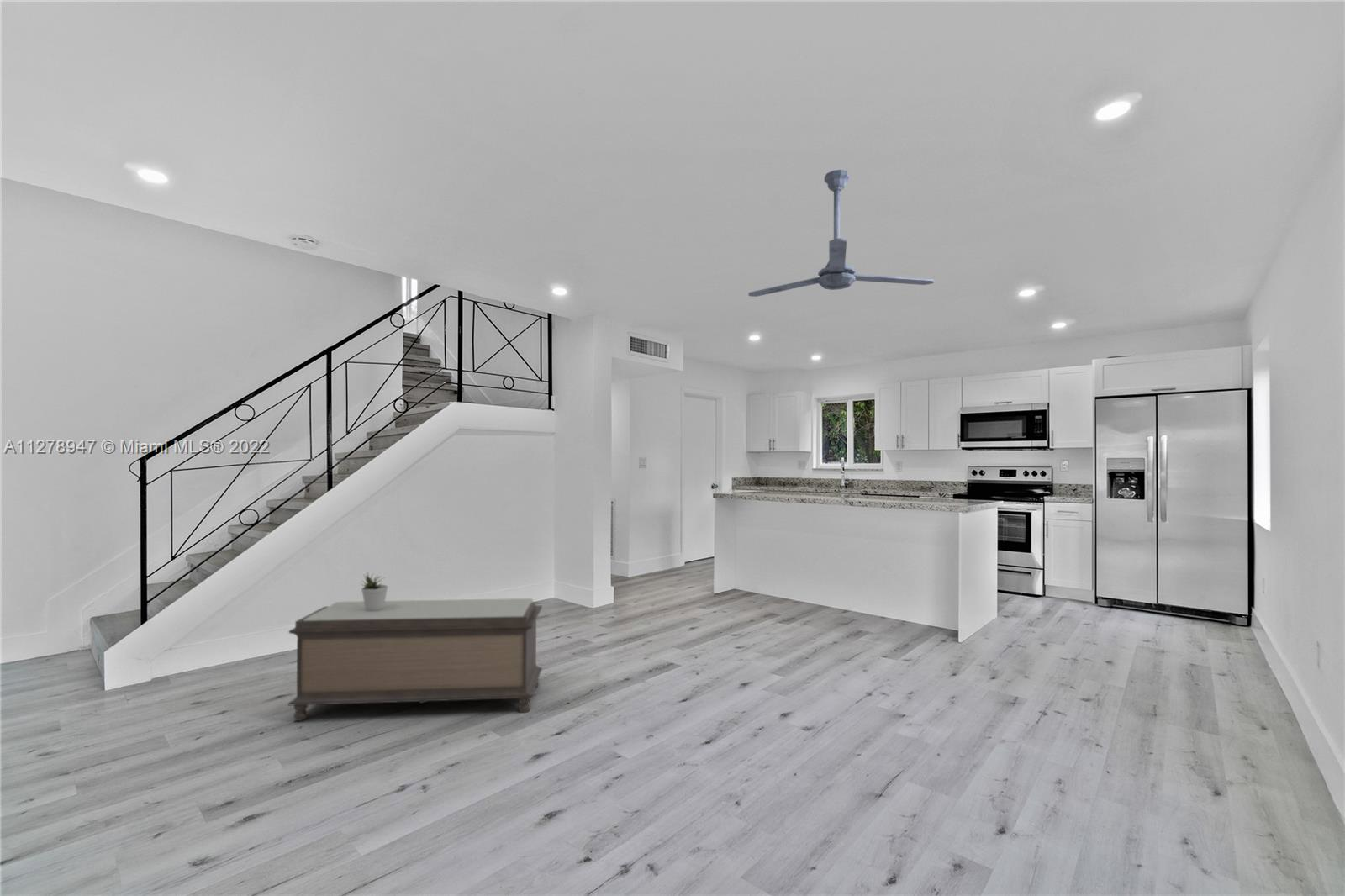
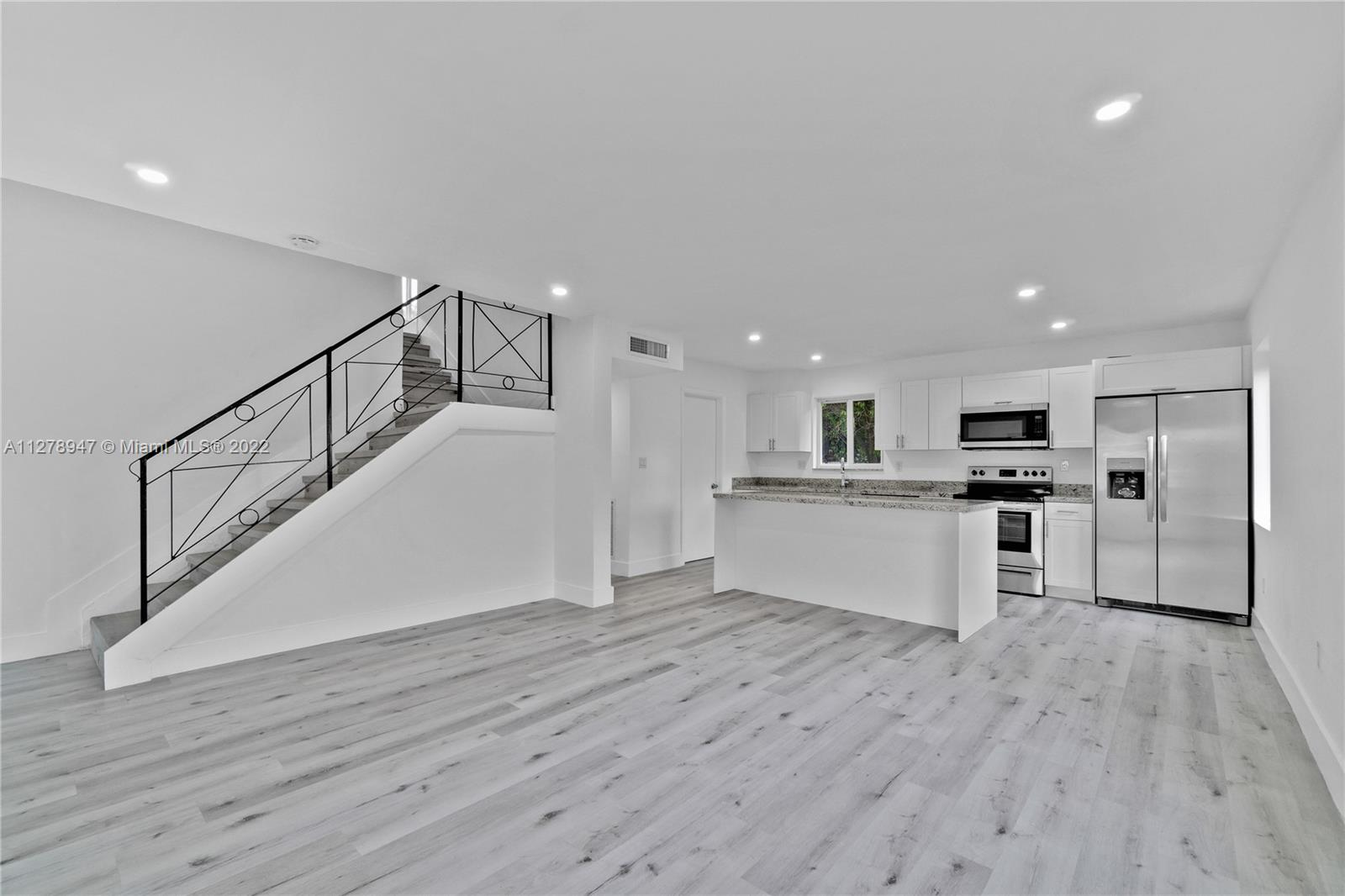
- ceiling fan [747,169,935,298]
- potted plant [360,571,388,611]
- bench [287,598,543,722]
